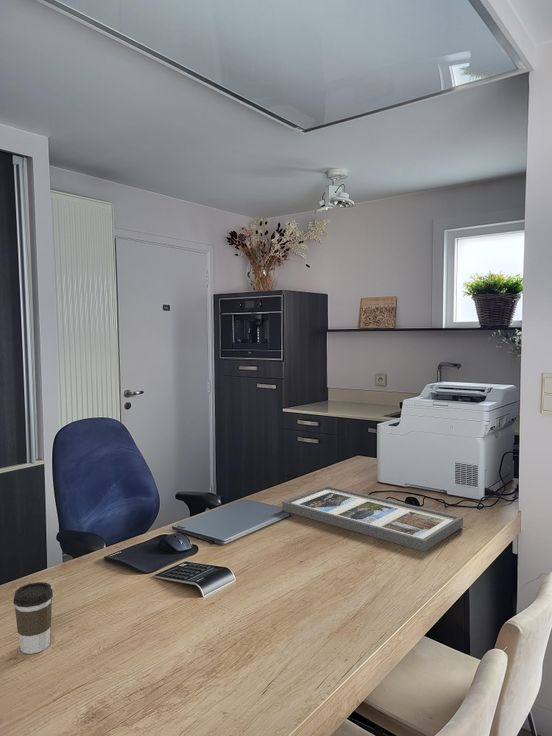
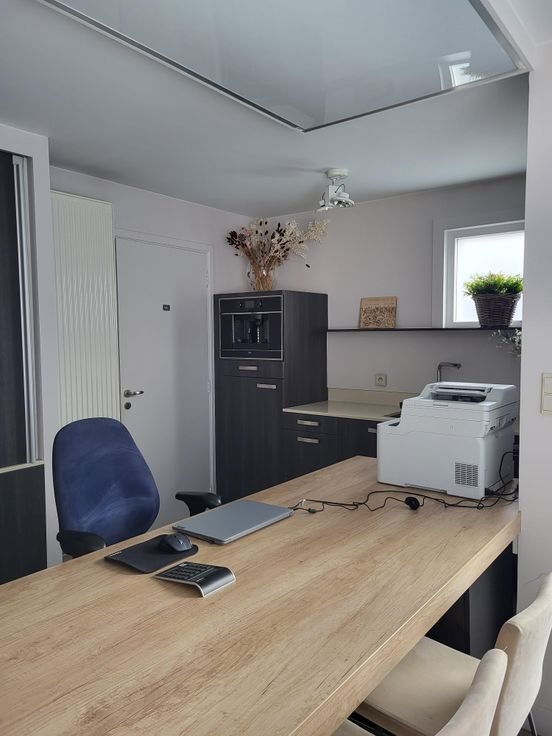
- photo frame [281,485,464,553]
- coffee cup [13,581,54,655]
